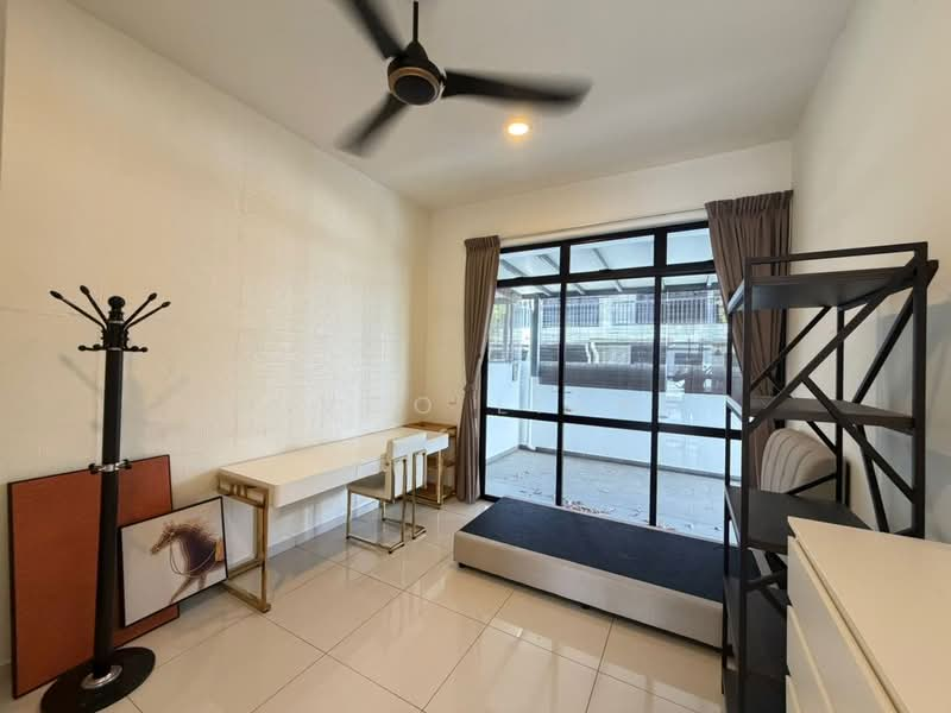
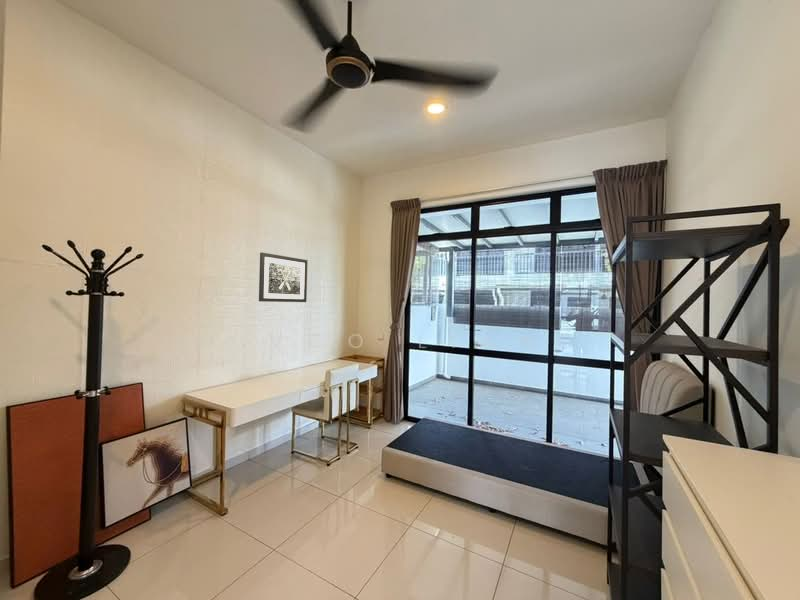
+ wall art [258,251,309,303]
